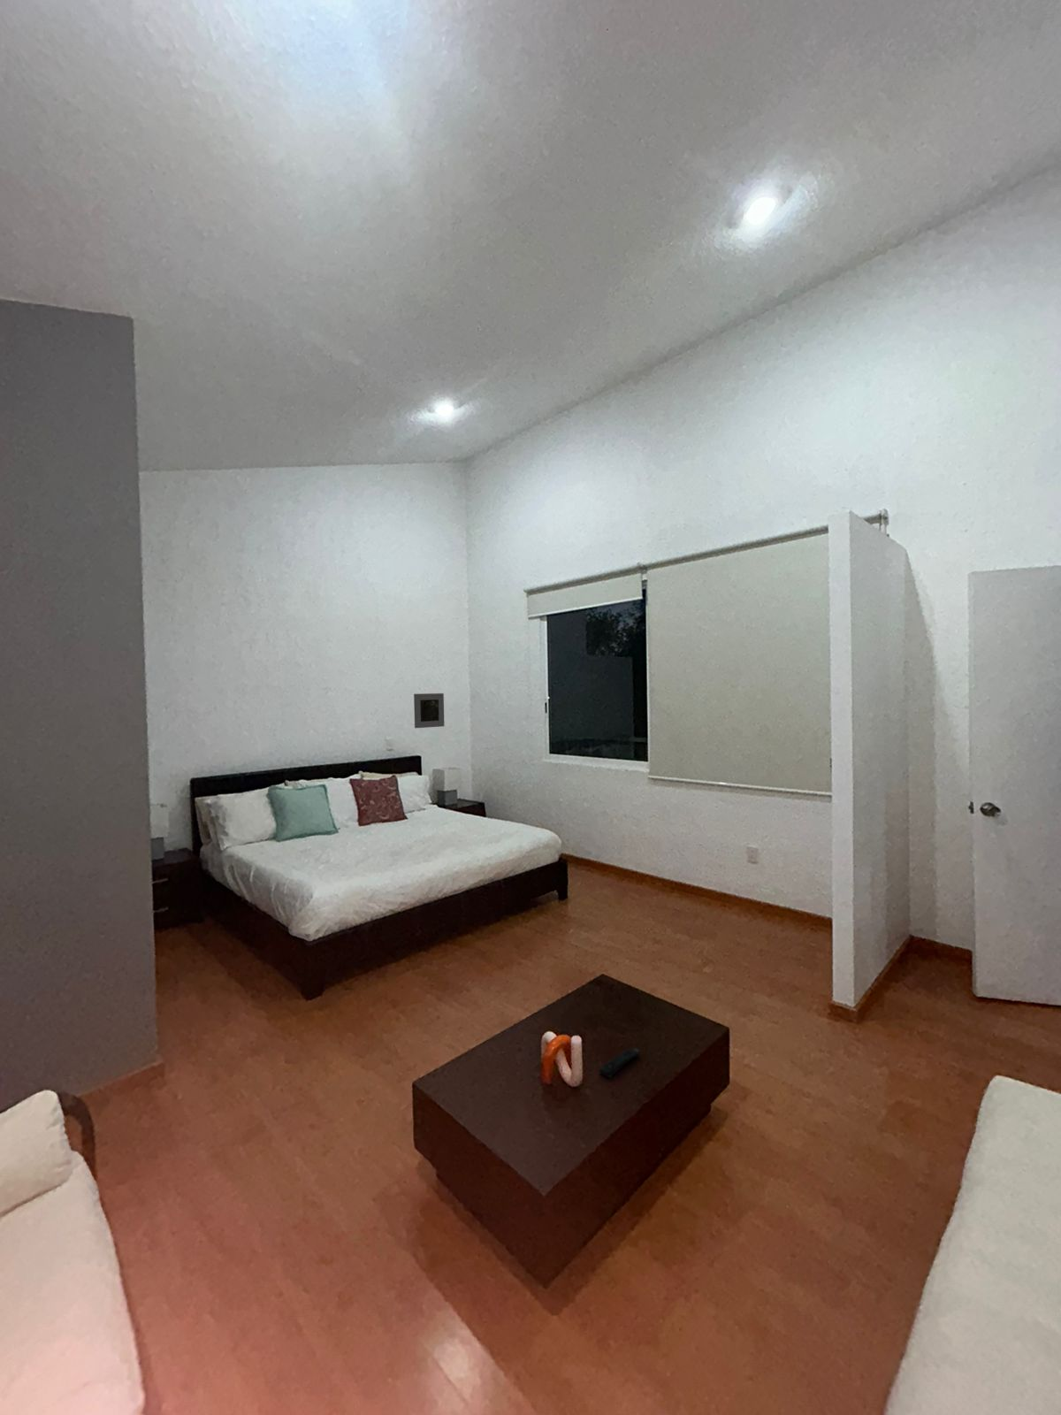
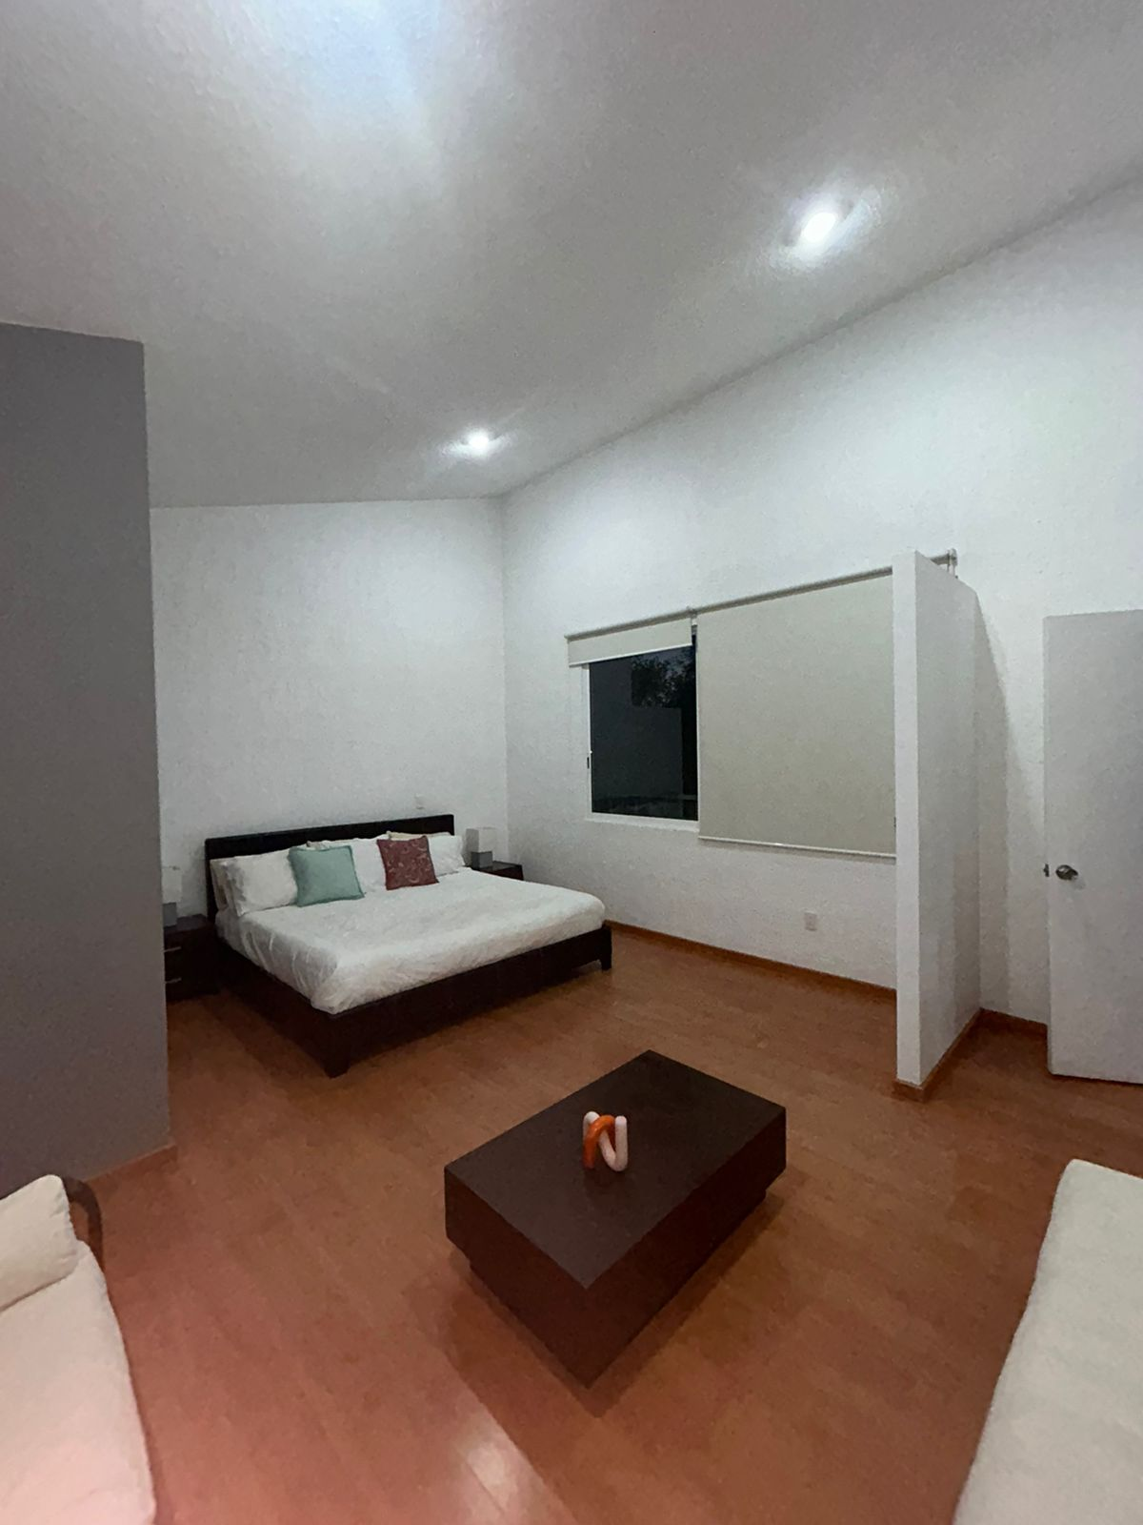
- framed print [412,693,446,729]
- remote control [598,1047,640,1079]
